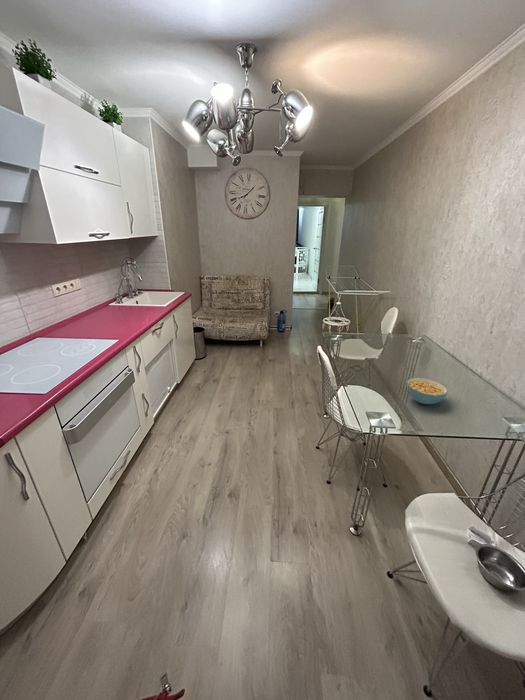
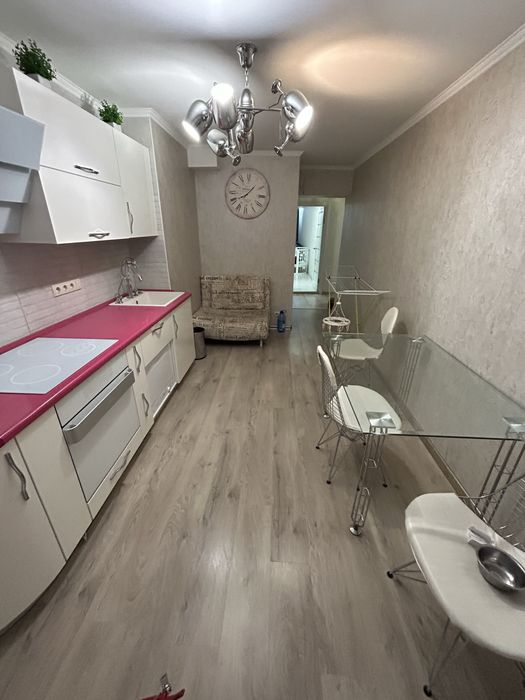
- cereal bowl [406,377,449,405]
